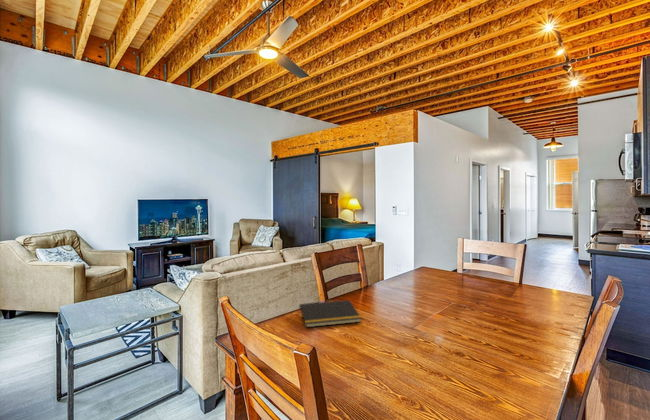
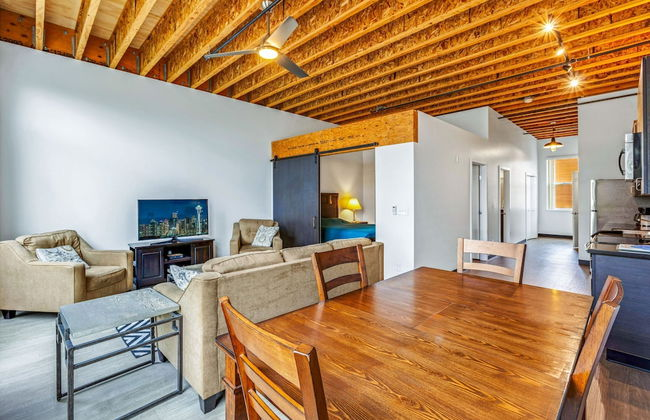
- notepad [297,299,363,328]
